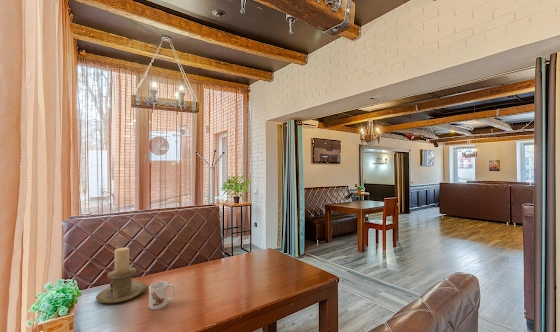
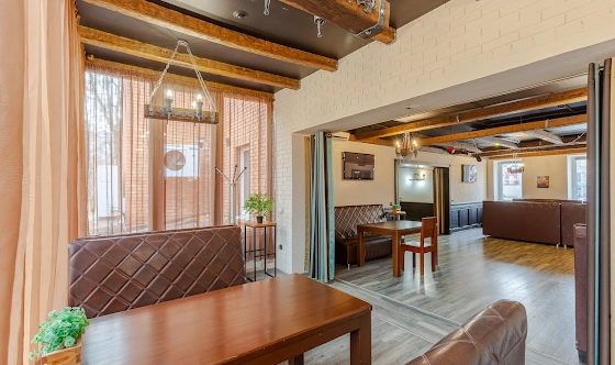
- candle holder [95,247,148,304]
- mug [148,280,176,310]
